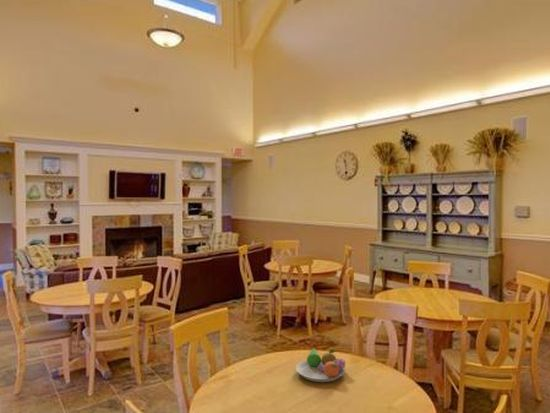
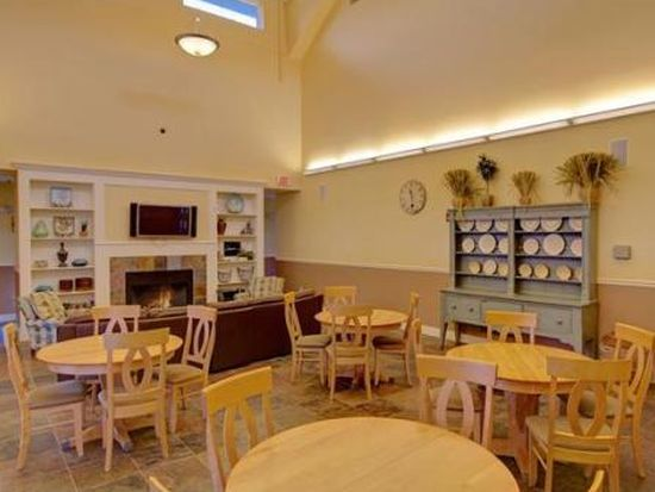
- fruit bowl [295,347,346,383]
